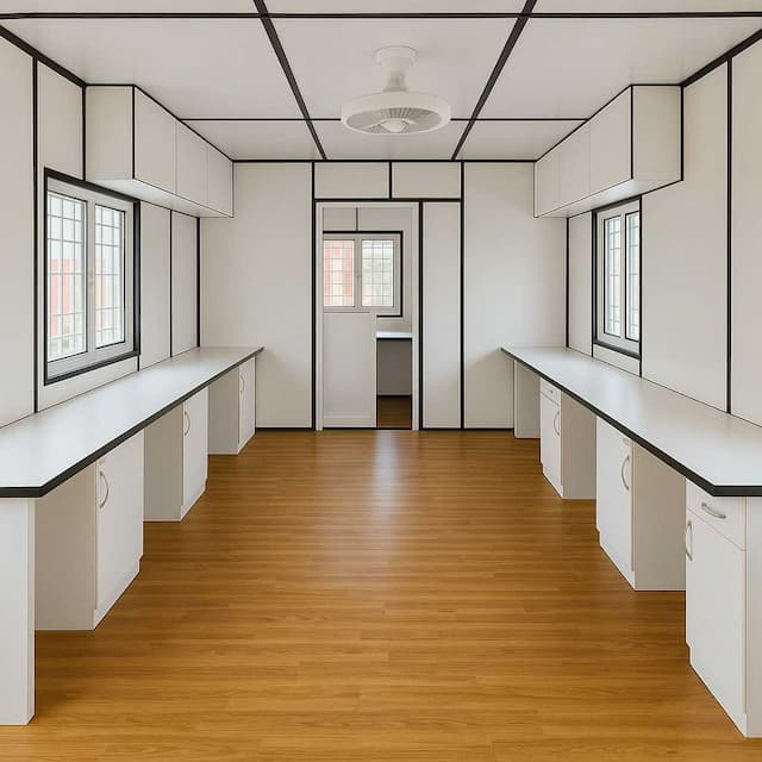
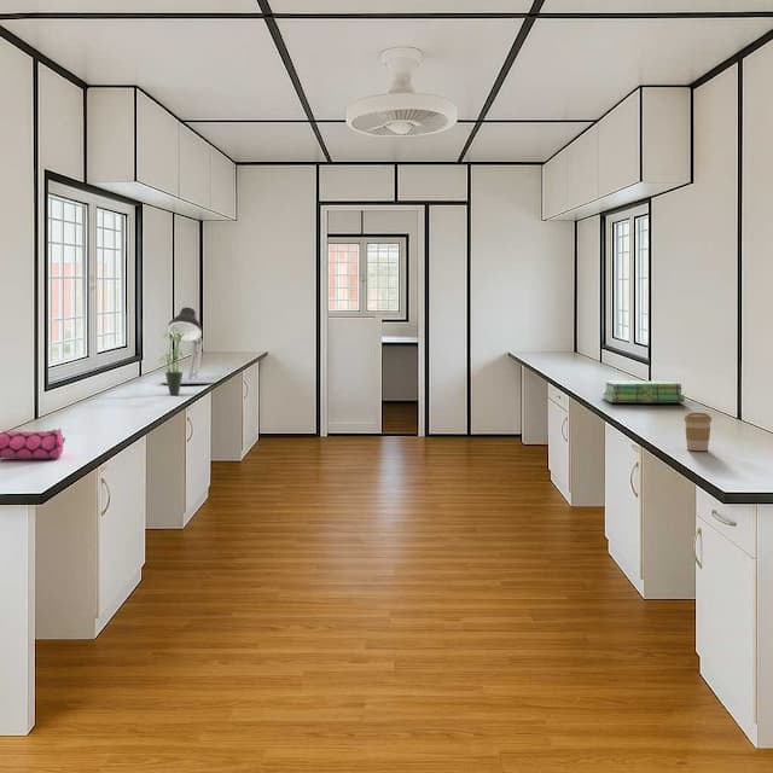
+ pencil case [0,428,66,459]
+ potted plant [158,329,187,396]
+ coffee cup [684,412,713,452]
+ stack of books [601,380,686,403]
+ desk lamp [161,306,216,385]
